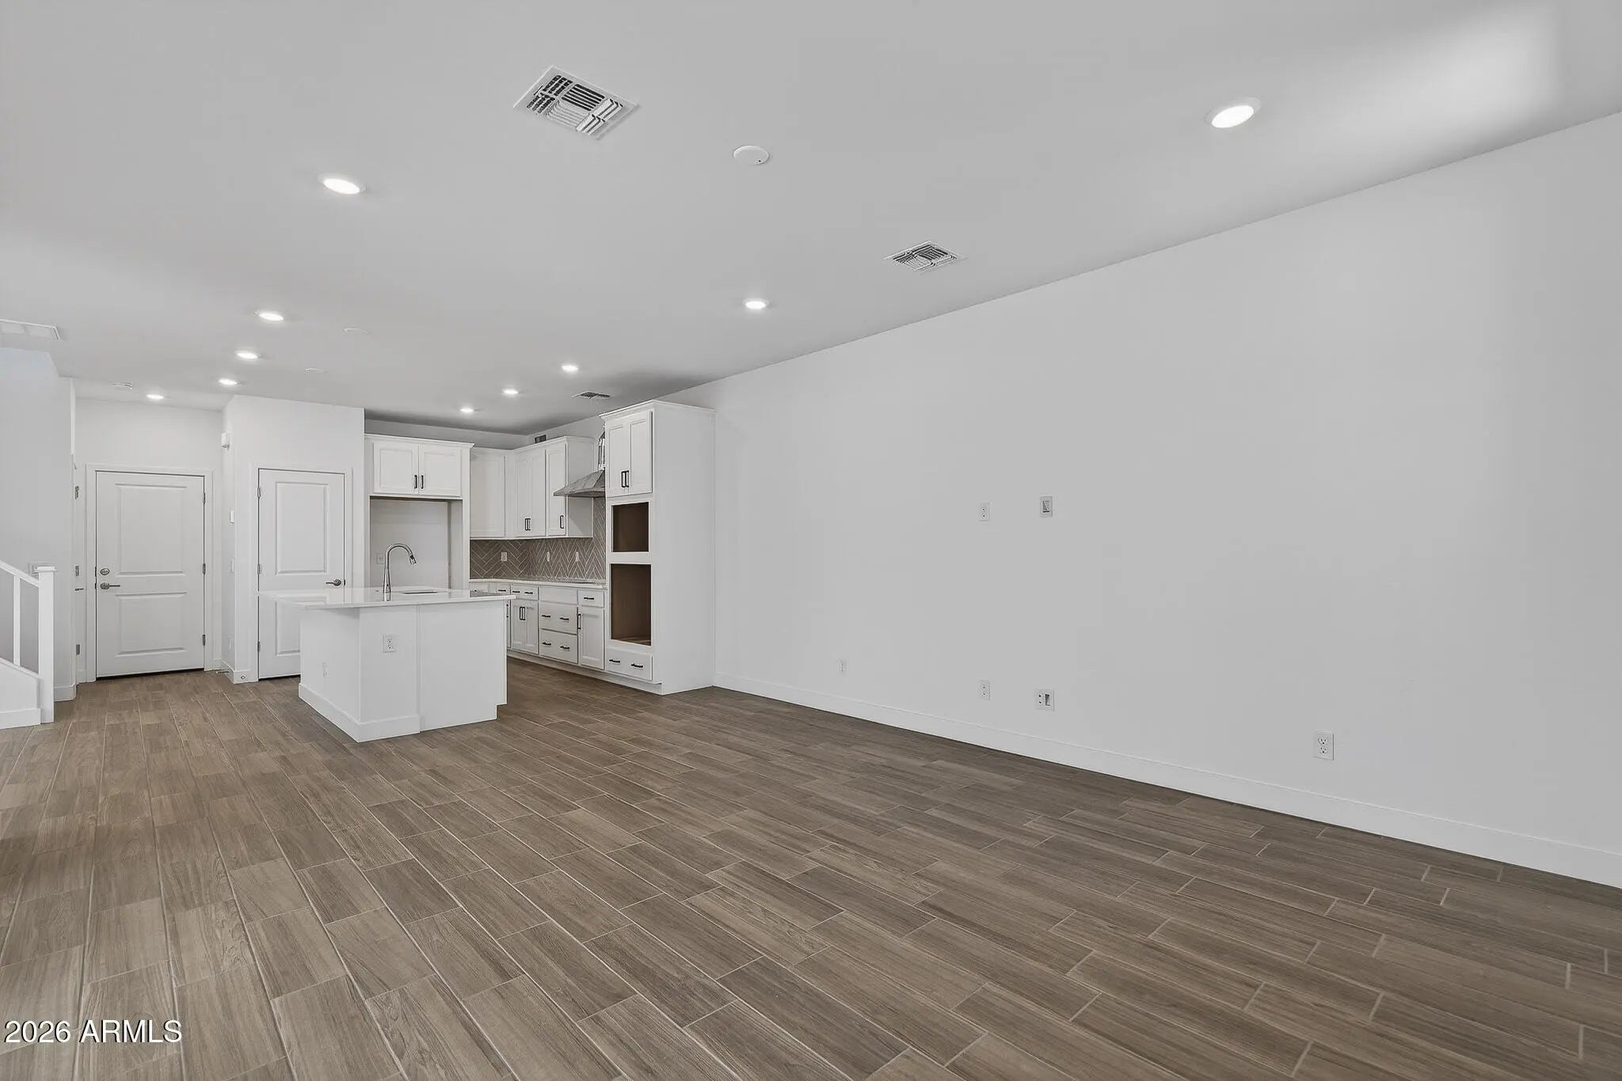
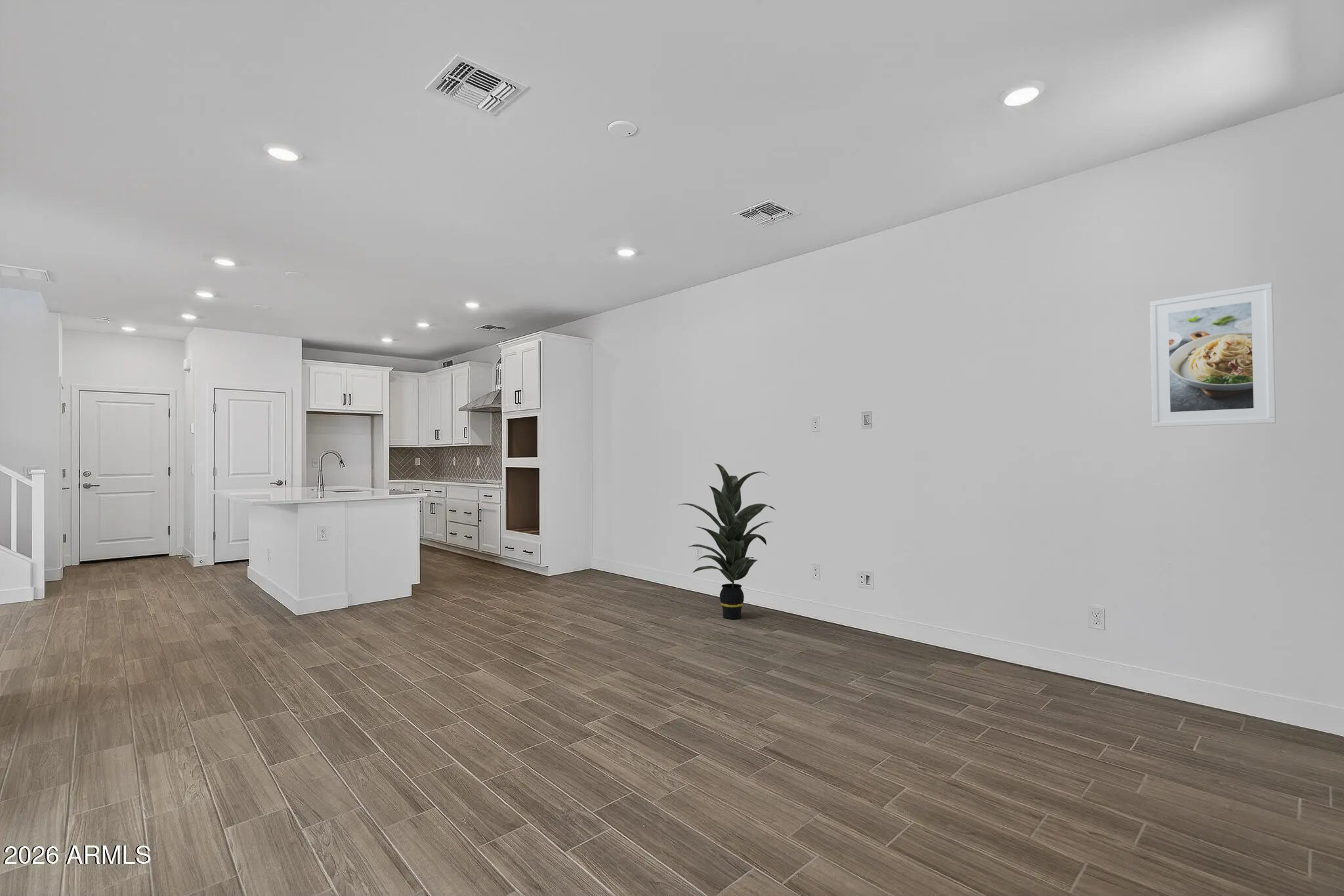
+ indoor plant [678,463,777,620]
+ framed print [1149,283,1276,428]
